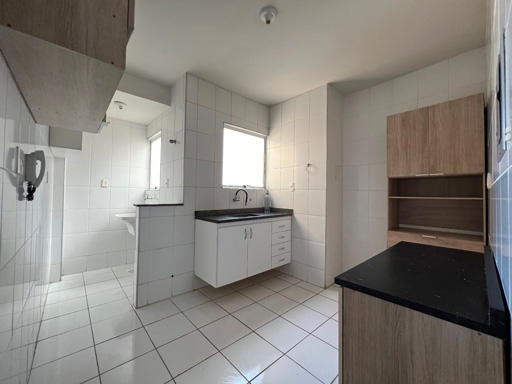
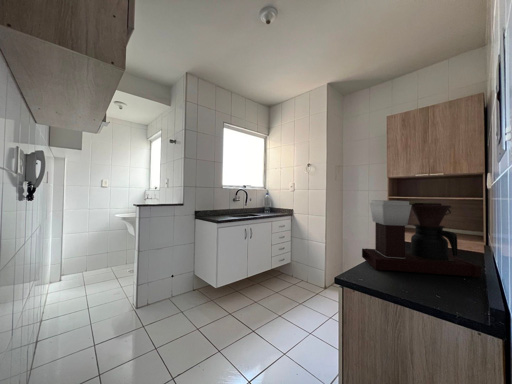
+ coffee maker [361,199,482,279]
